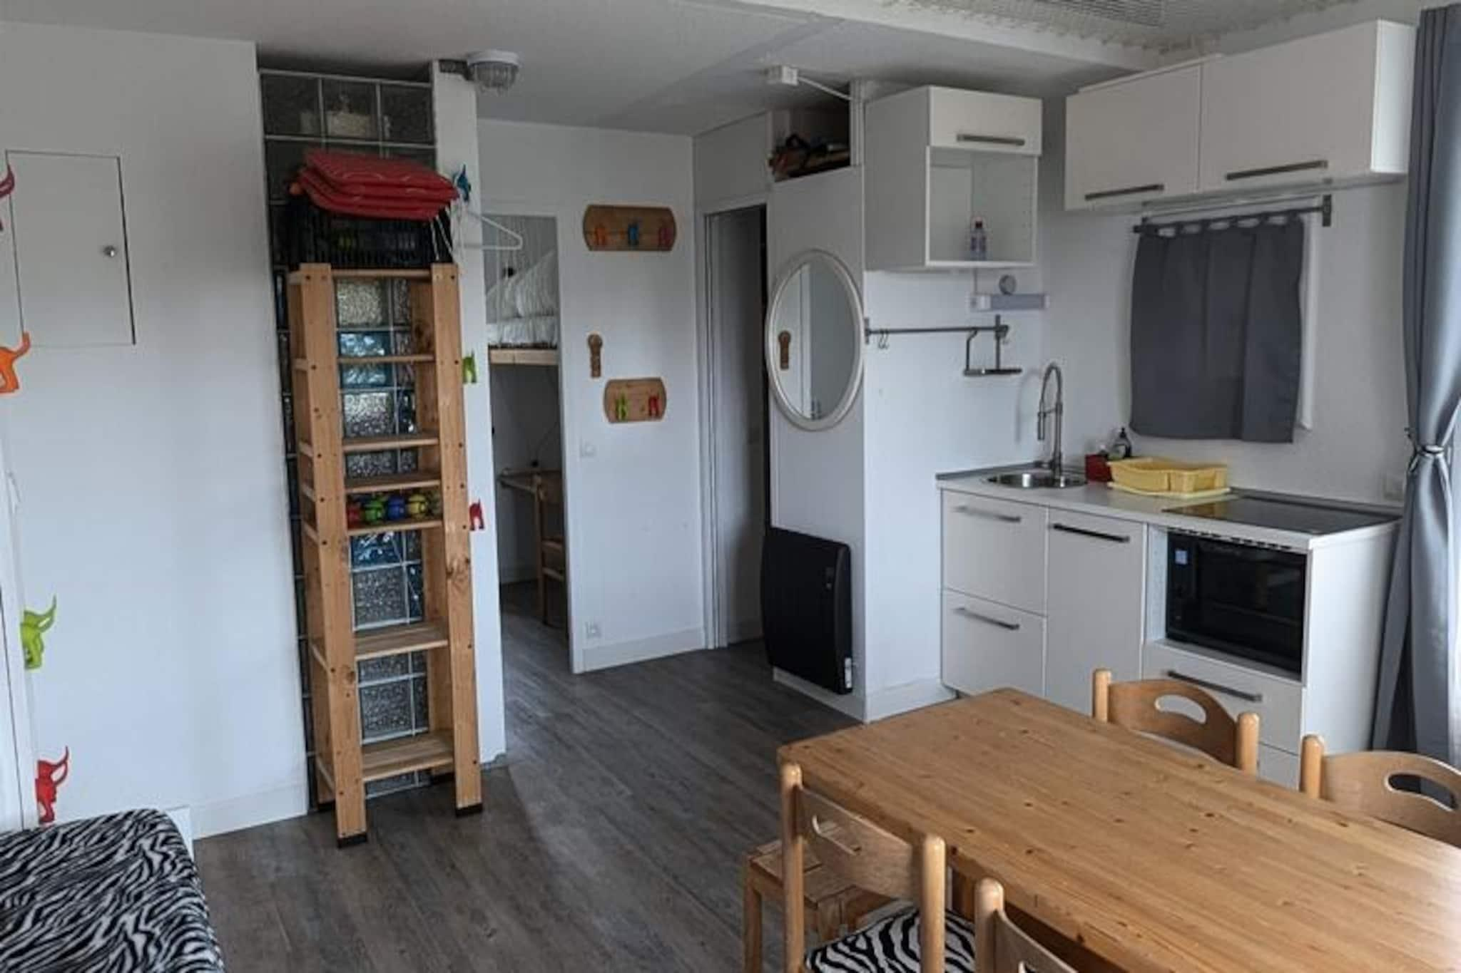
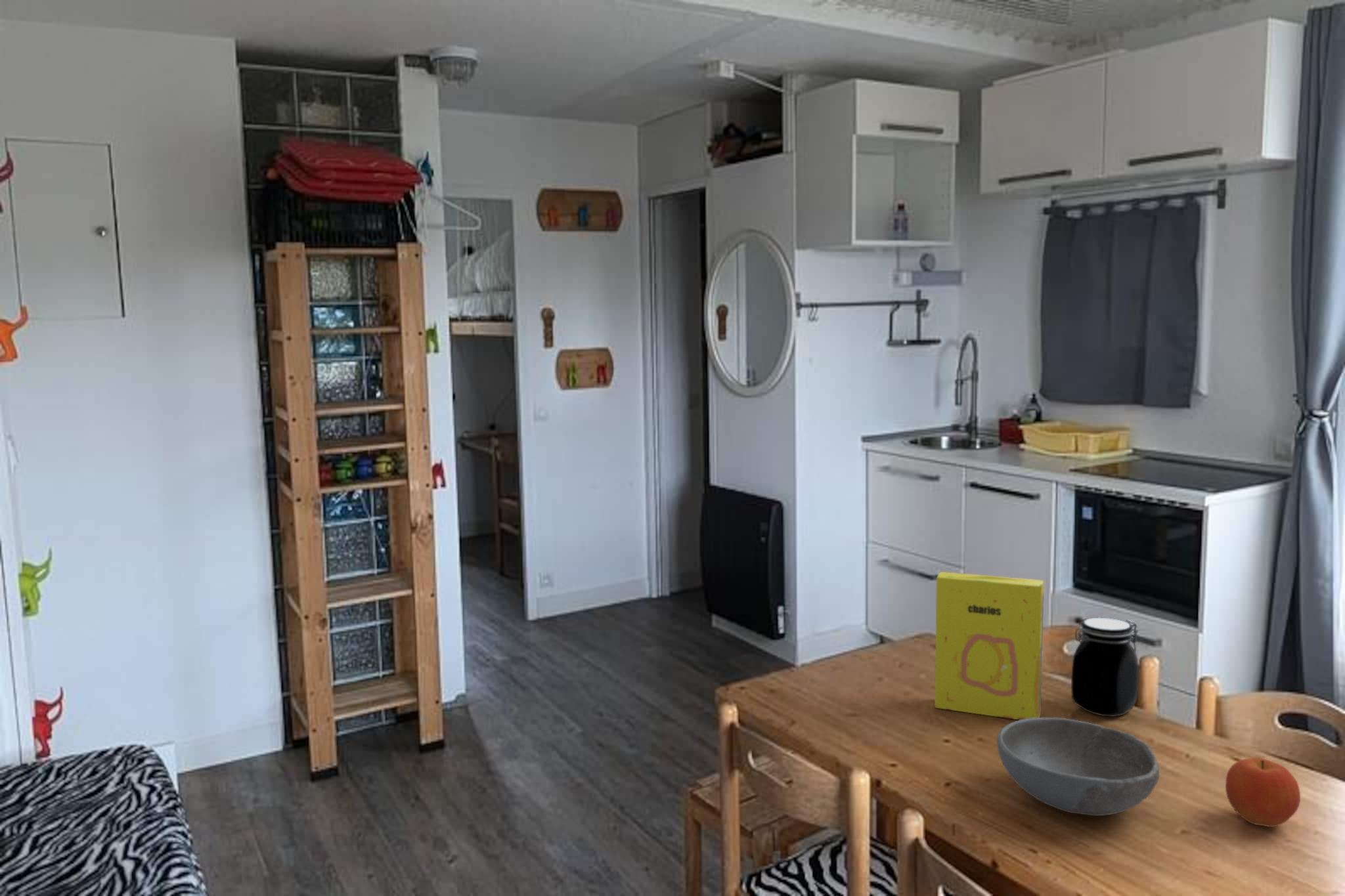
+ jar [1070,616,1139,717]
+ fruit [1225,757,1301,828]
+ bowl [996,717,1160,817]
+ cereal box [934,571,1045,720]
